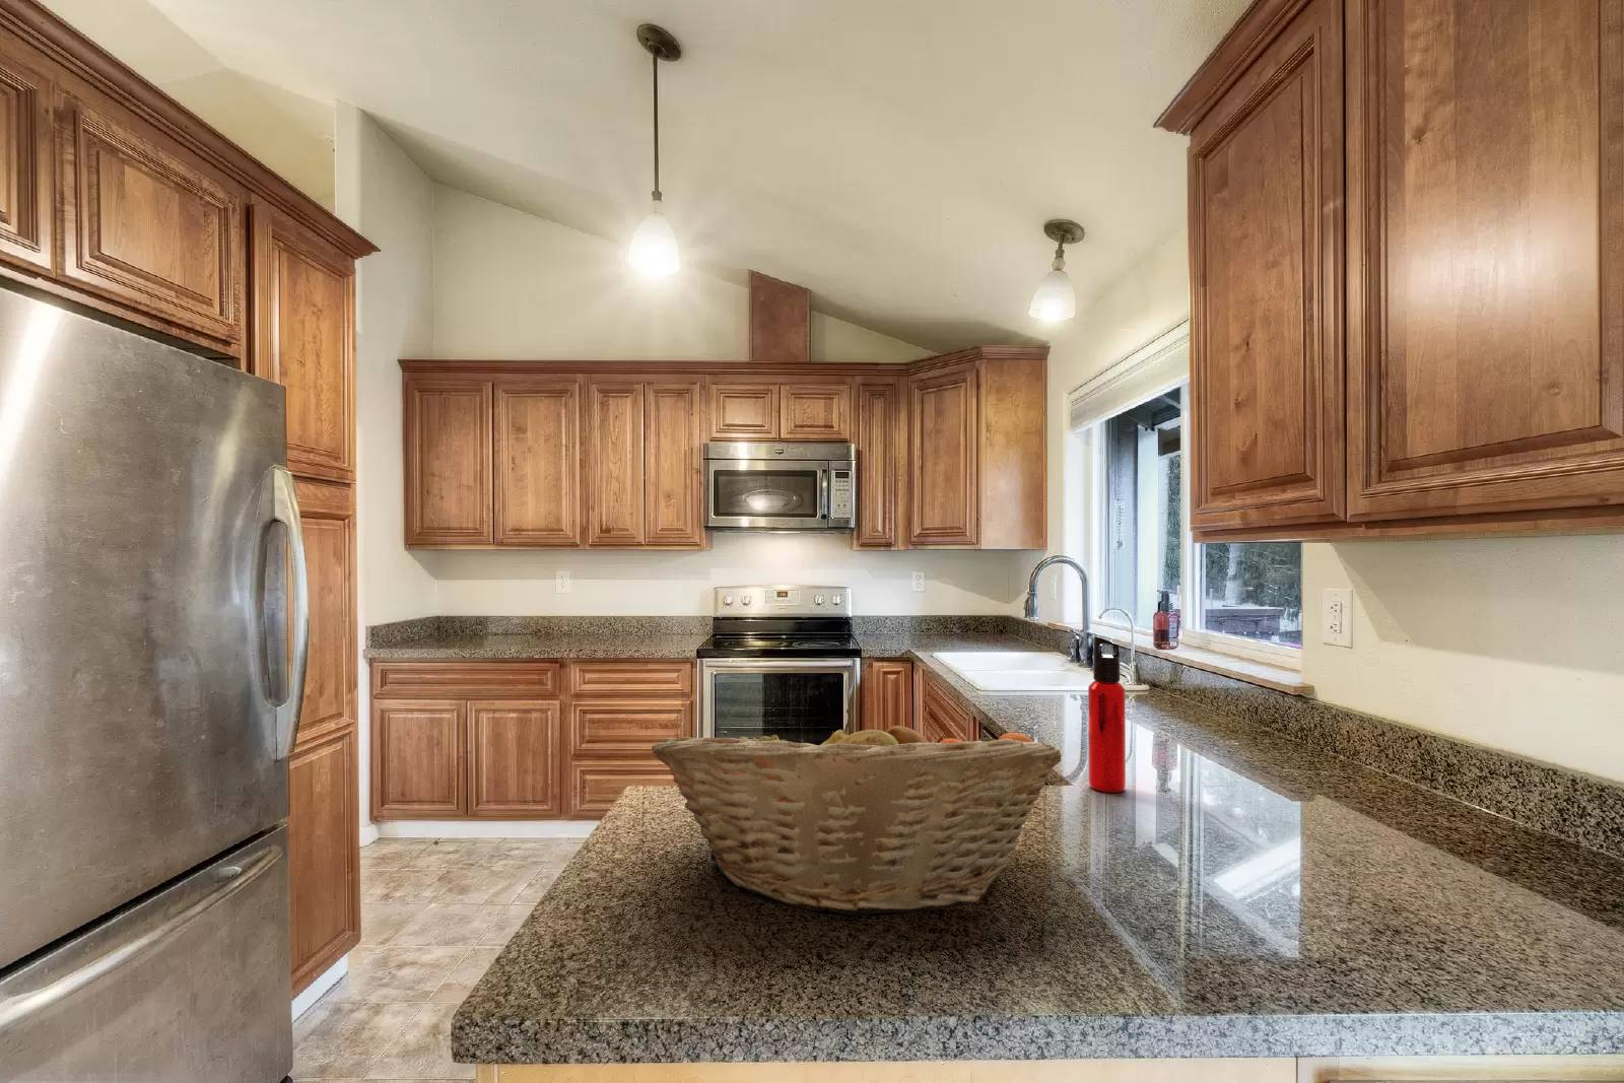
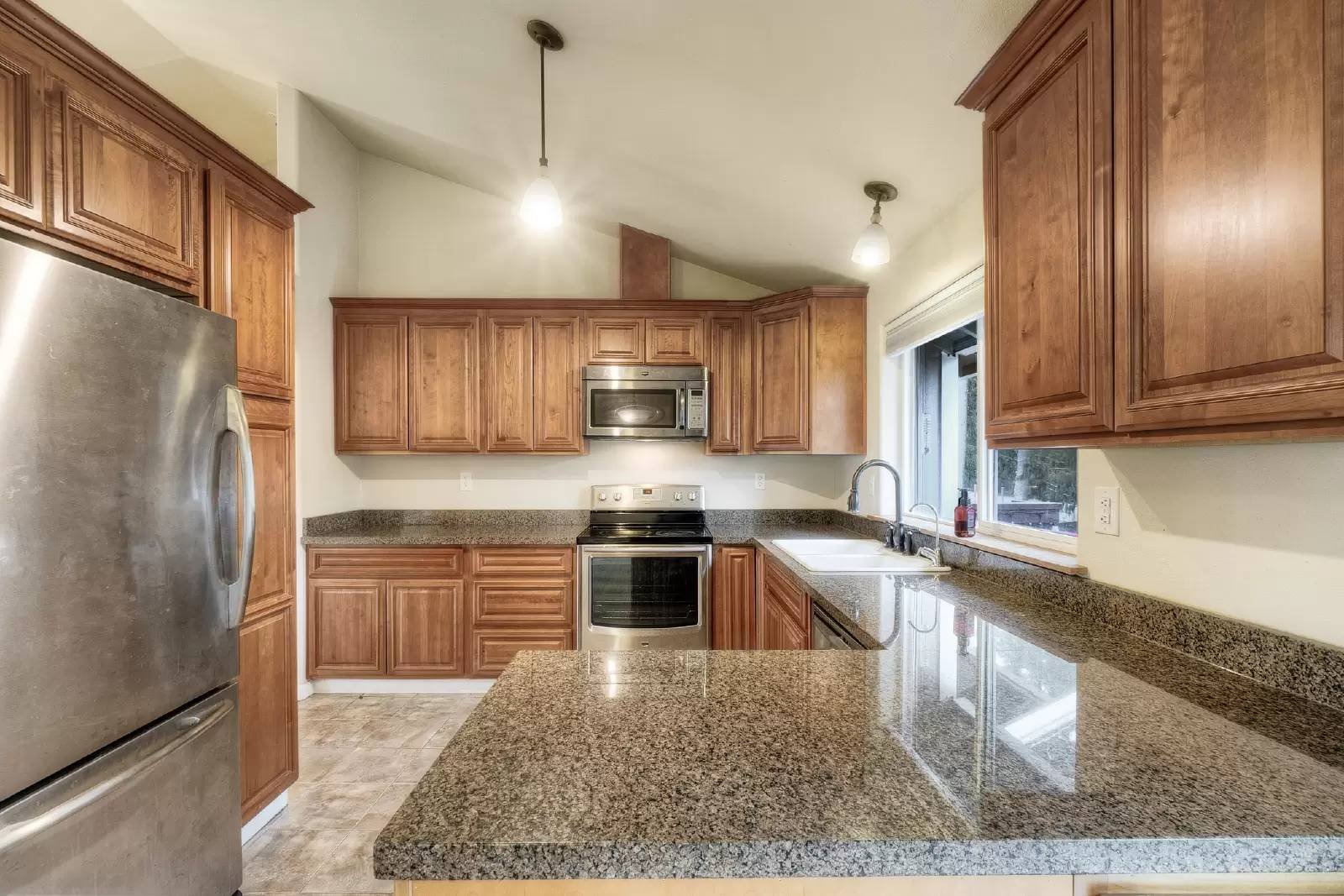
- water bottle [1088,636,1126,794]
- fruit basket [650,708,1062,916]
